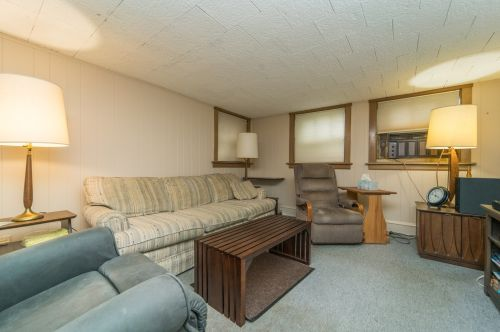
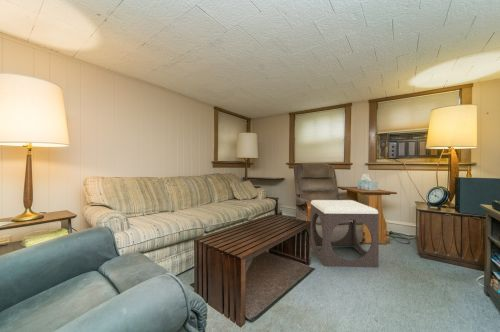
+ footstool [310,199,380,268]
